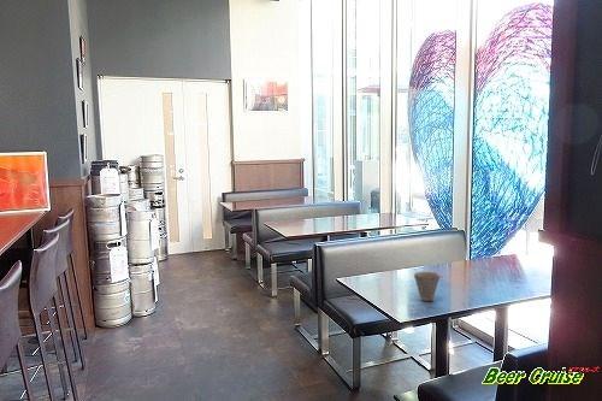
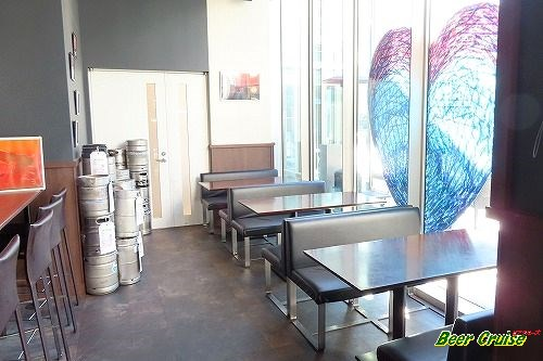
- cup [413,271,442,302]
